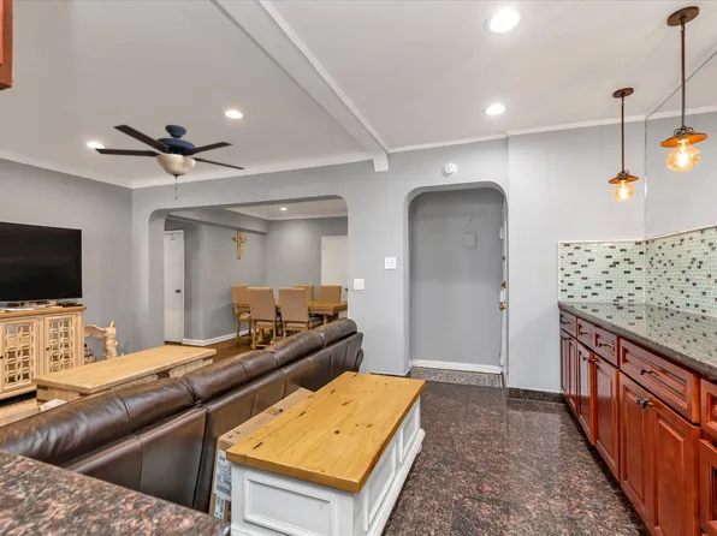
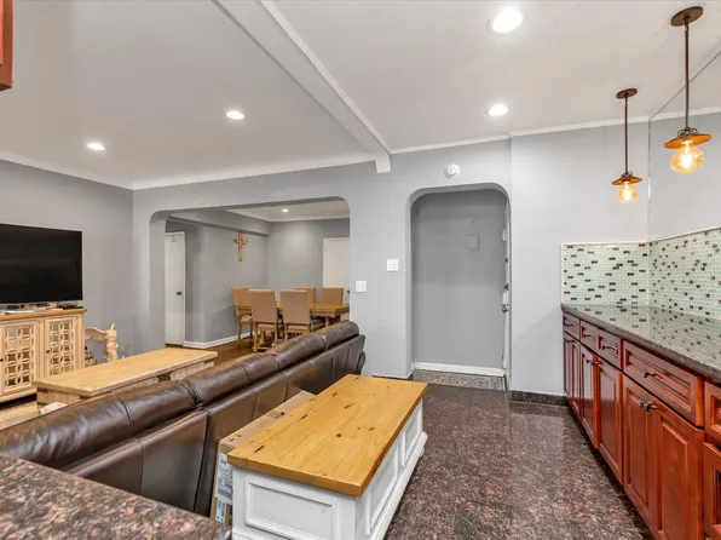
- ceiling fan [94,124,247,201]
